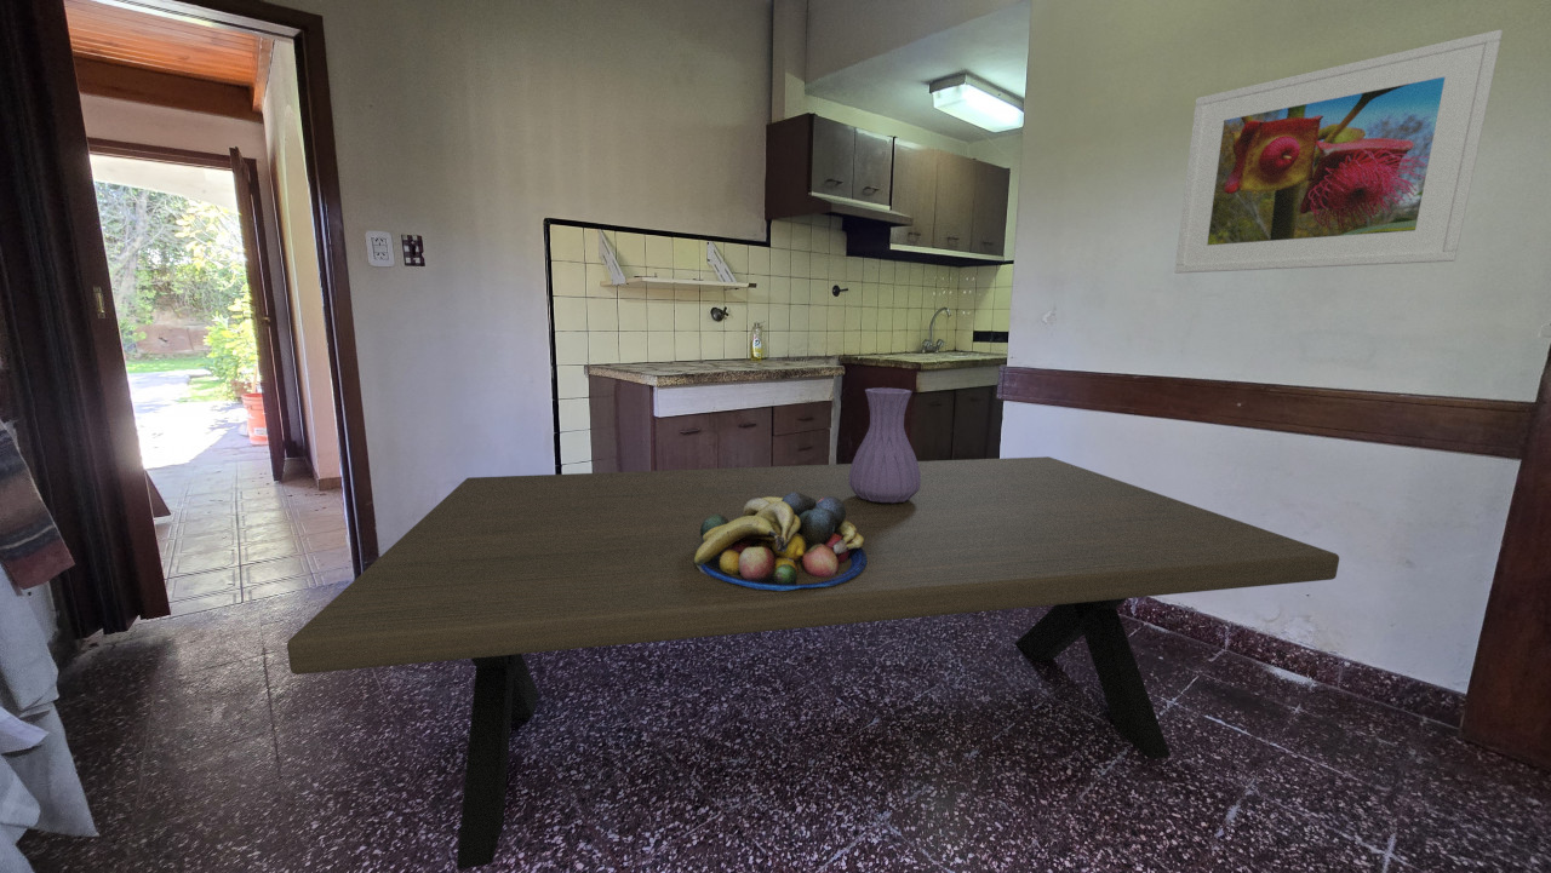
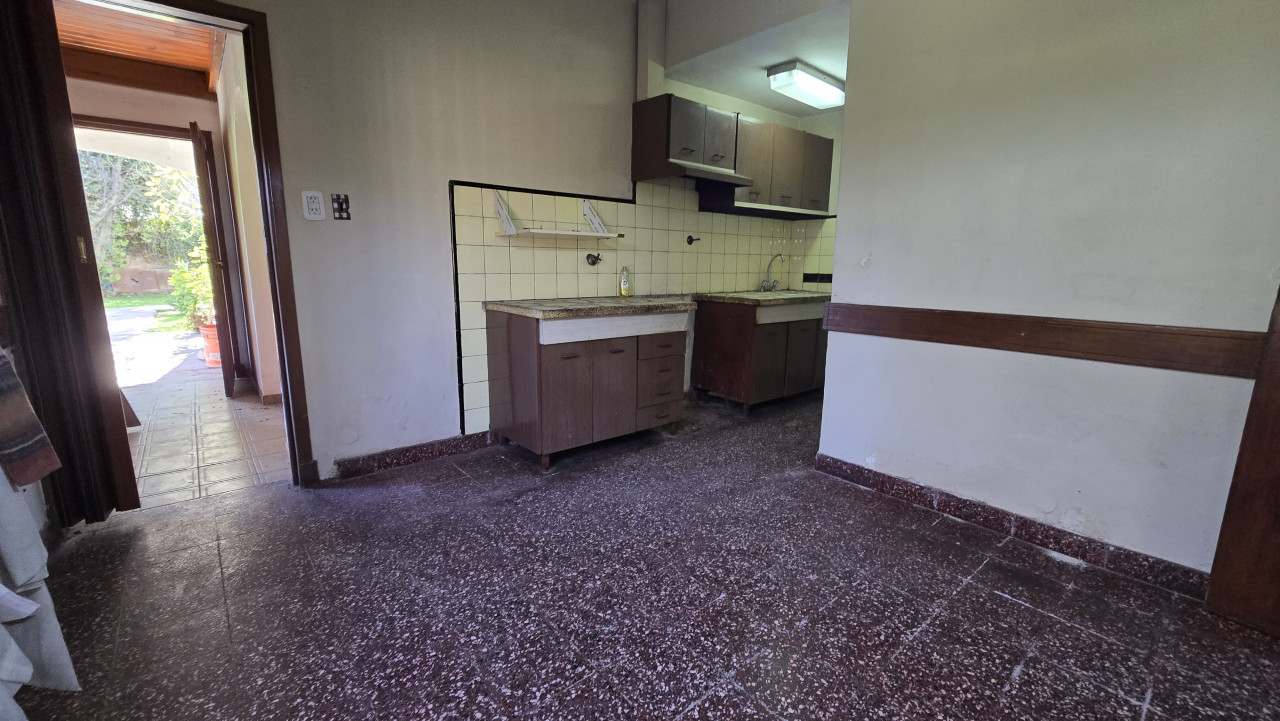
- dining table [286,455,1340,871]
- fruit bowl [694,493,868,591]
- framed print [1173,28,1504,275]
- vase [849,387,921,502]
